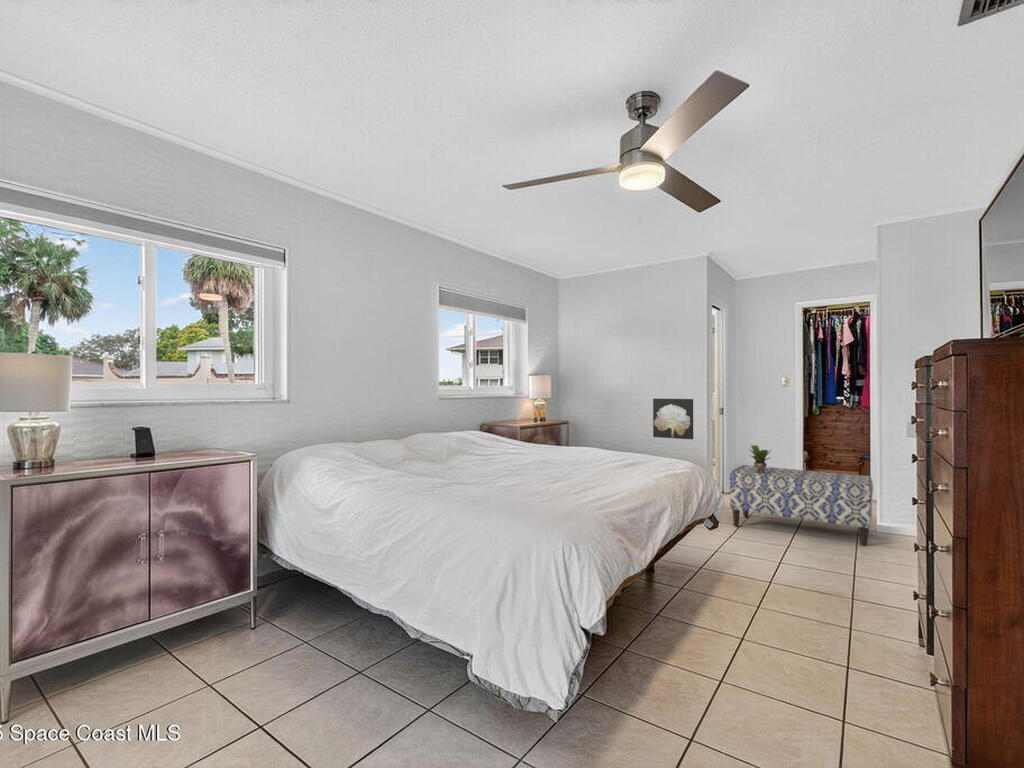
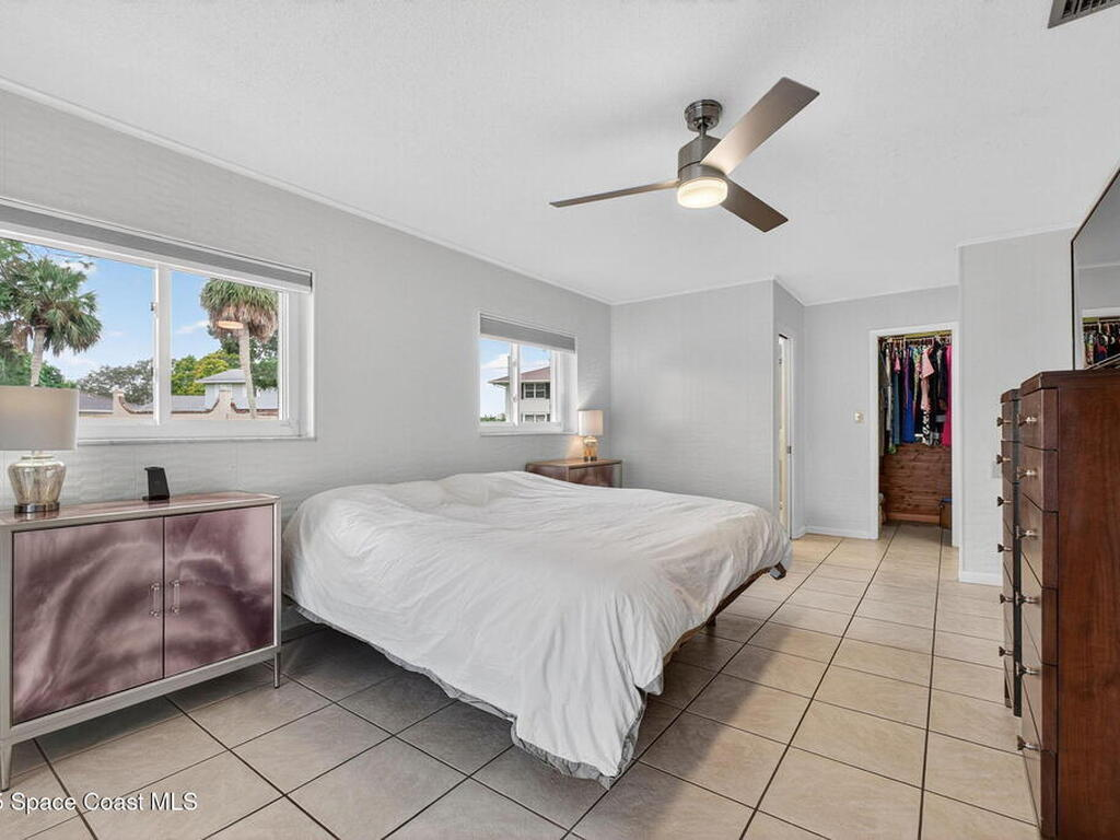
- wall art [652,398,694,440]
- bench [729,464,874,547]
- potted plant [748,444,777,473]
